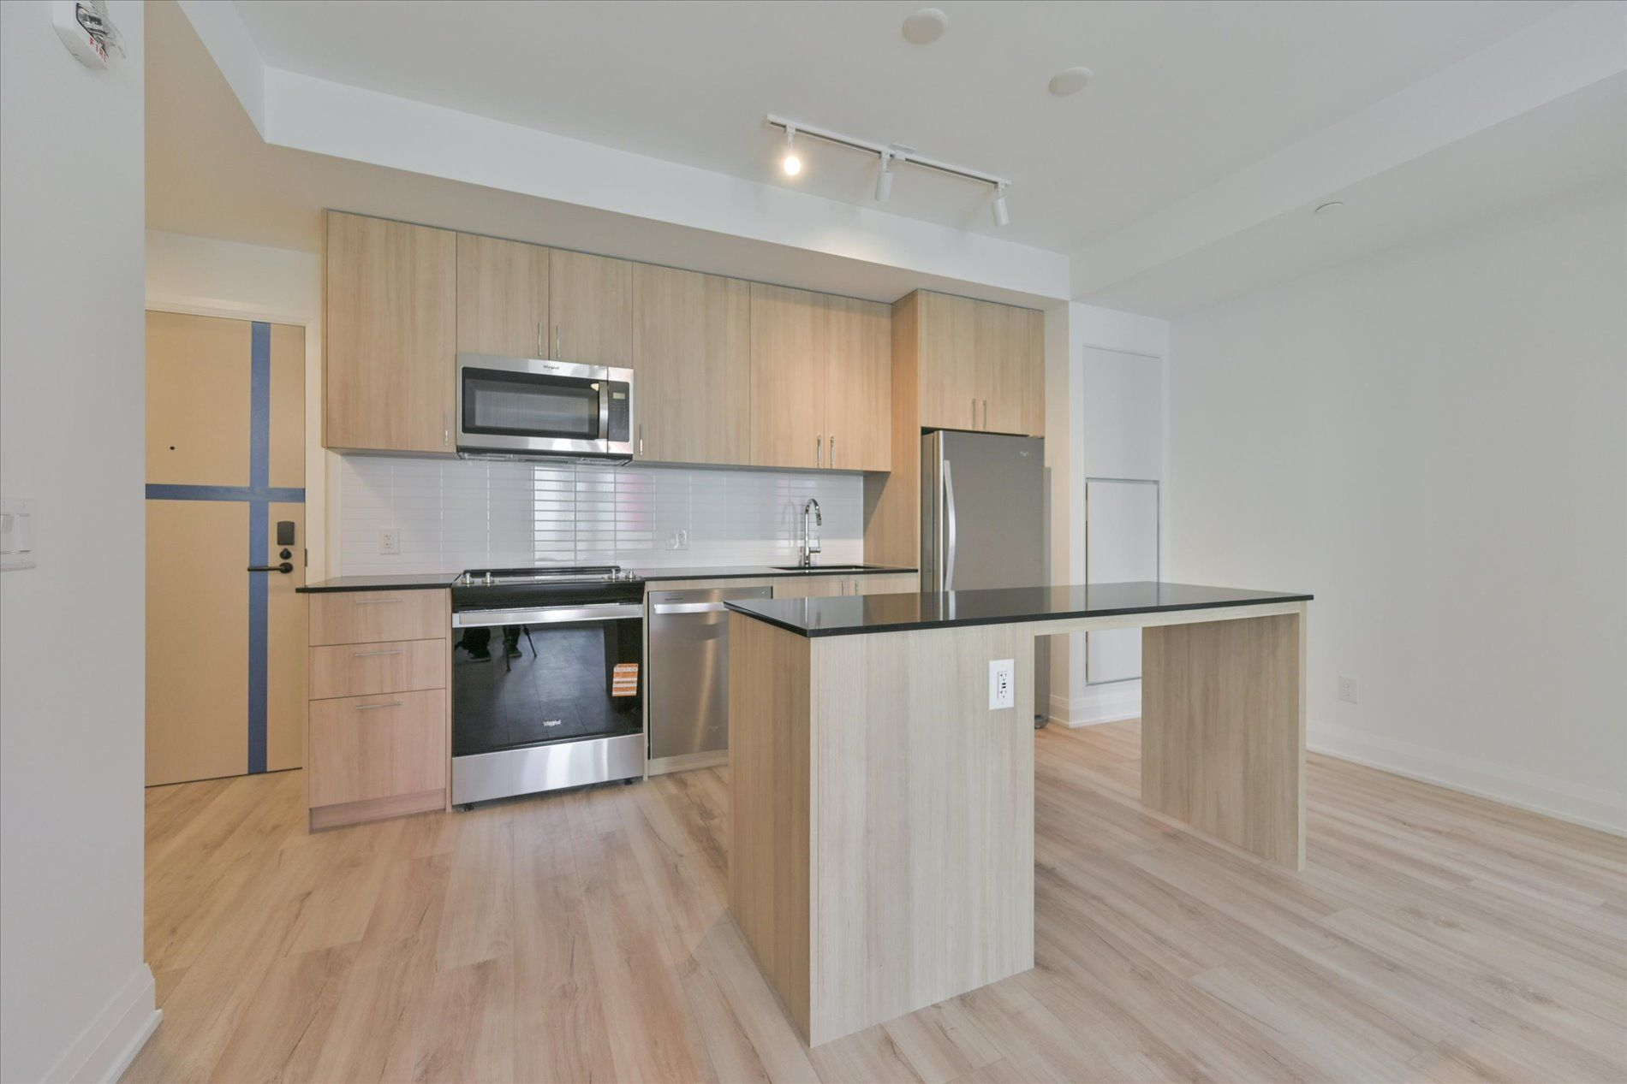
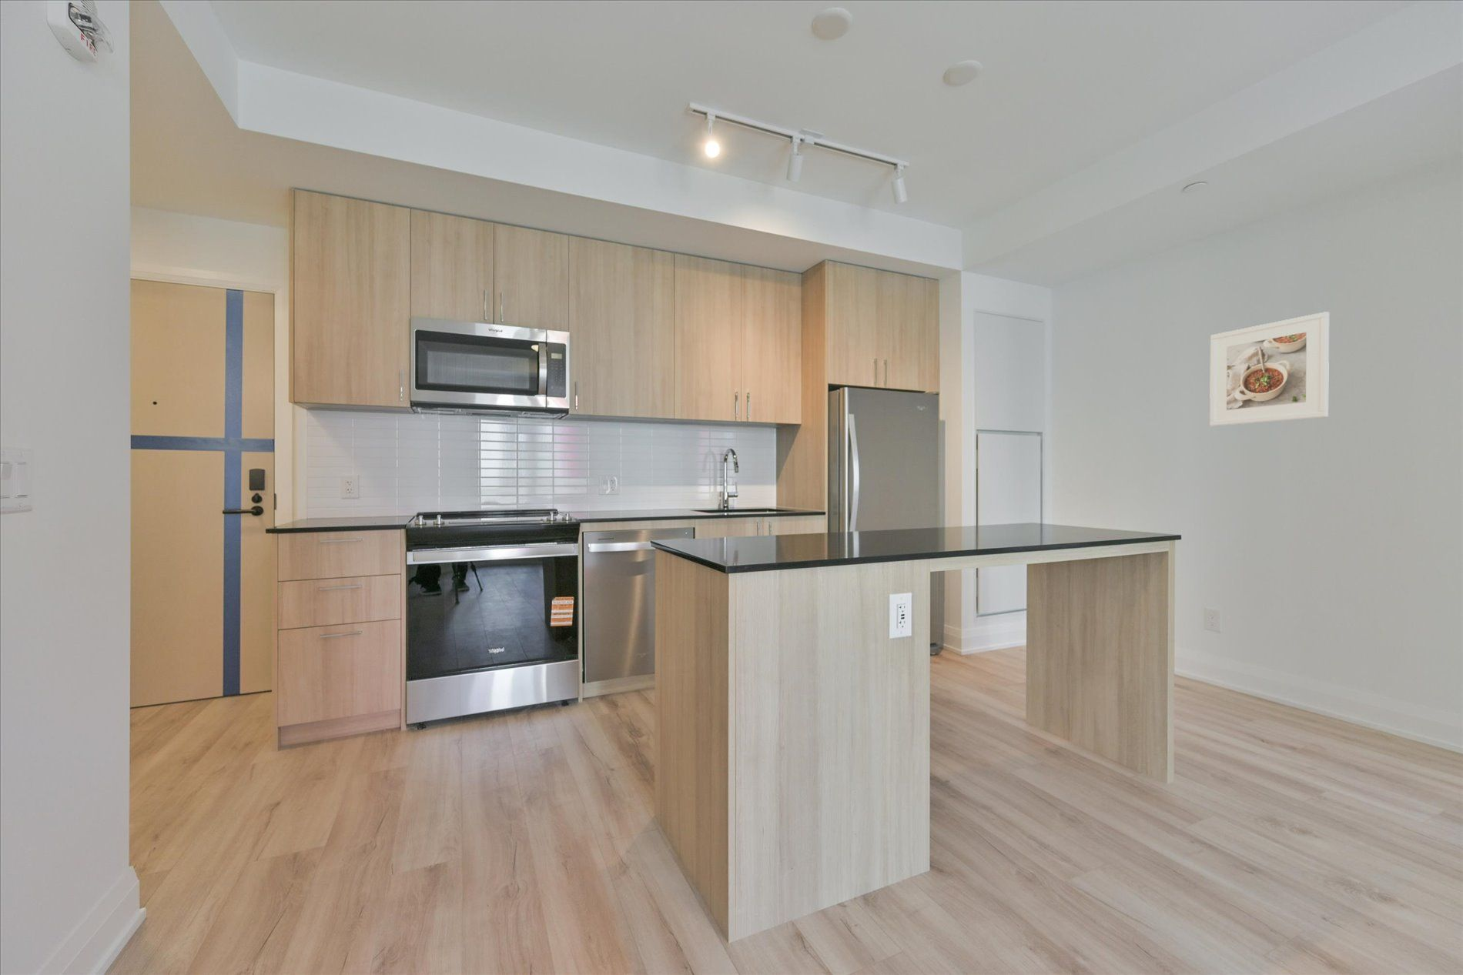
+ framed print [1209,311,1330,427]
